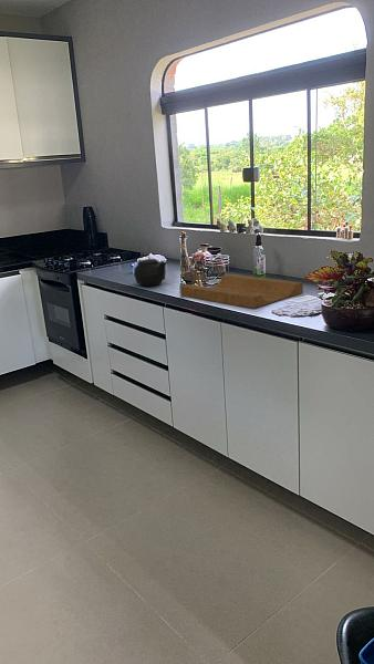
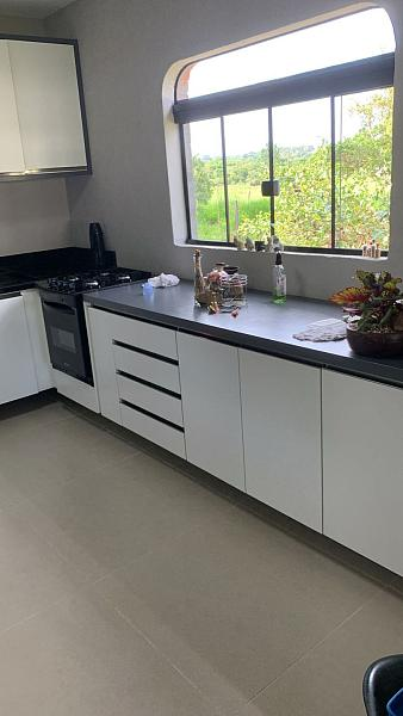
- teapot [133,258,167,288]
- cutting board [179,273,304,310]
